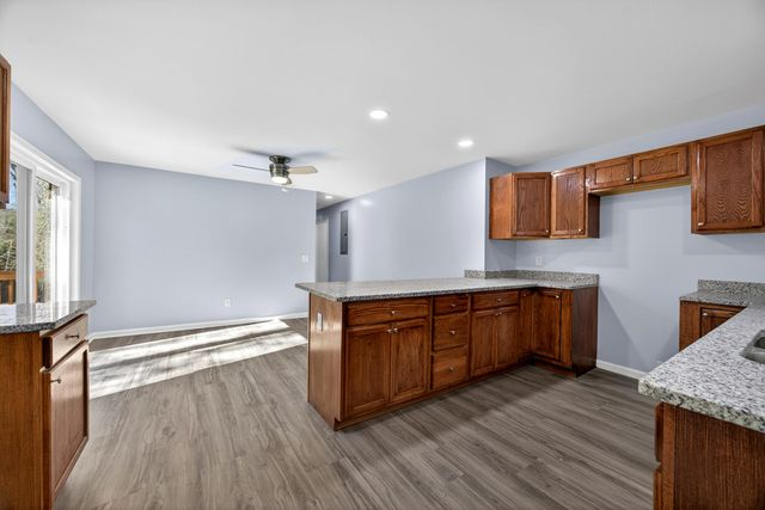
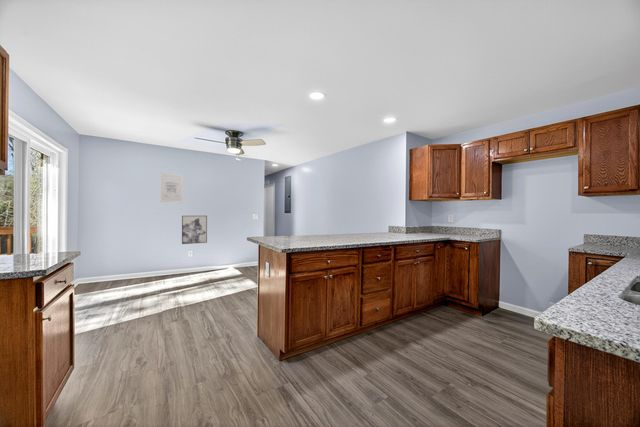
+ wall art [159,172,184,204]
+ wall art [181,215,208,245]
